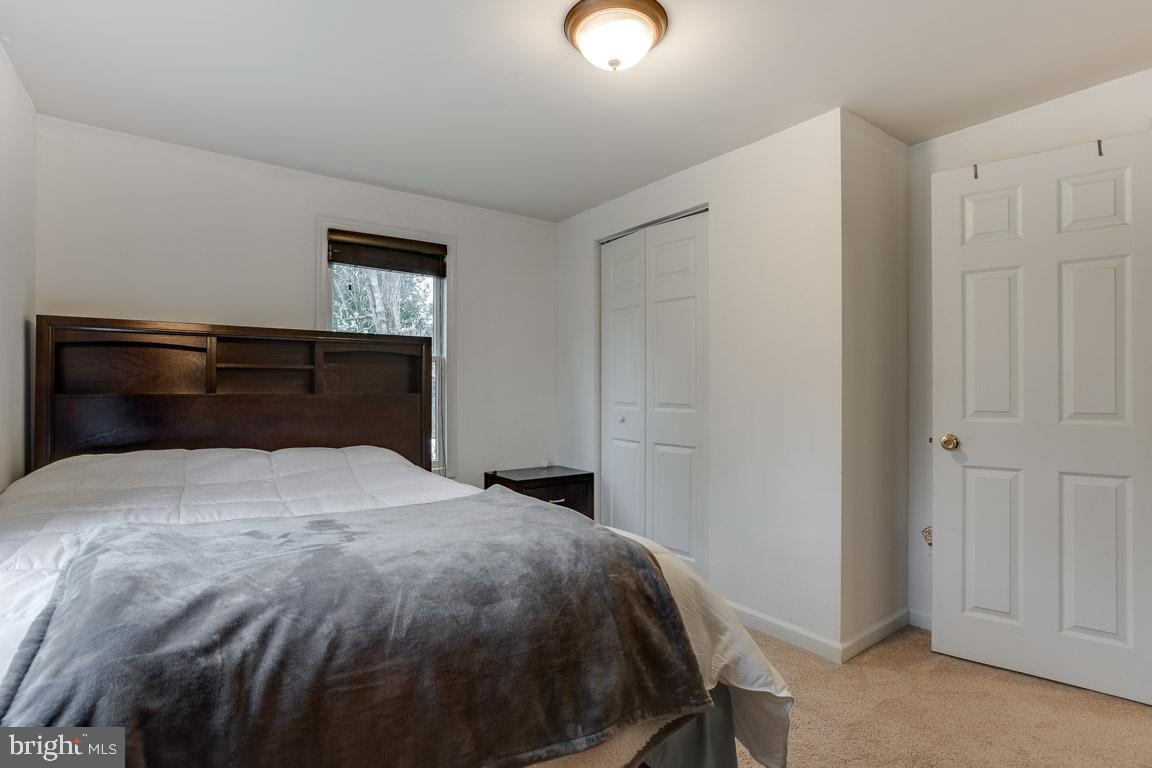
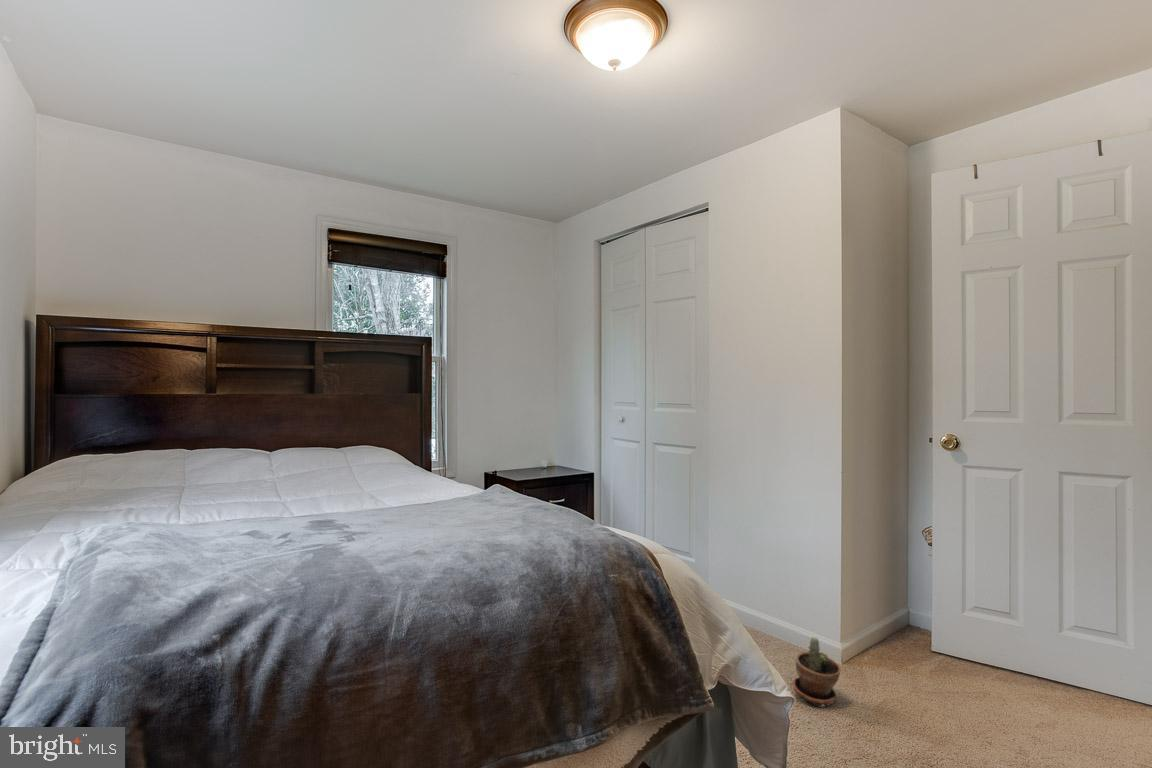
+ potted plant [792,636,841,707]
